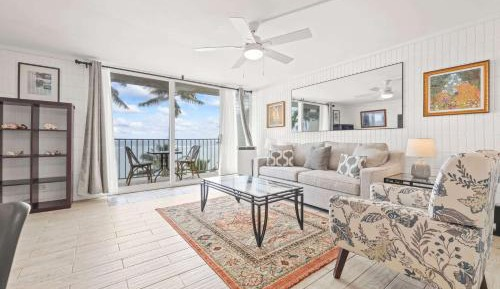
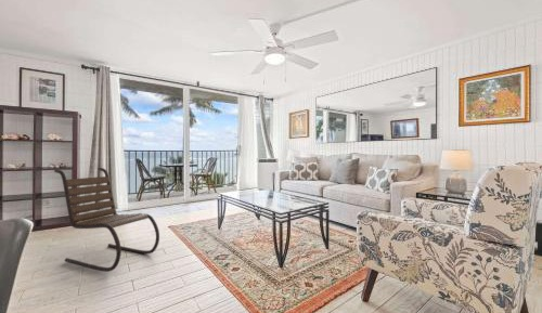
+ lounge chair [53,167,160,273]
